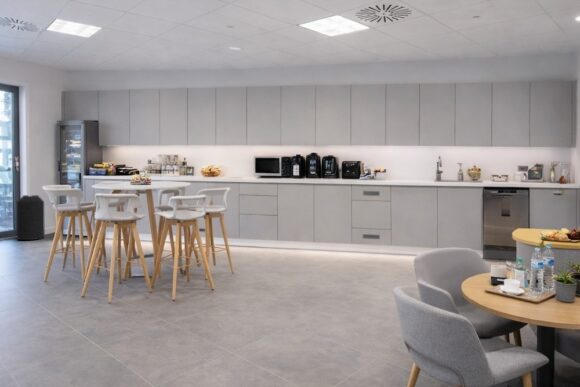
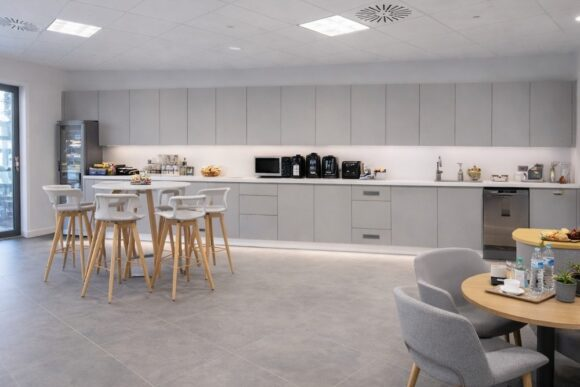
- trash can [16,194,46,241]
